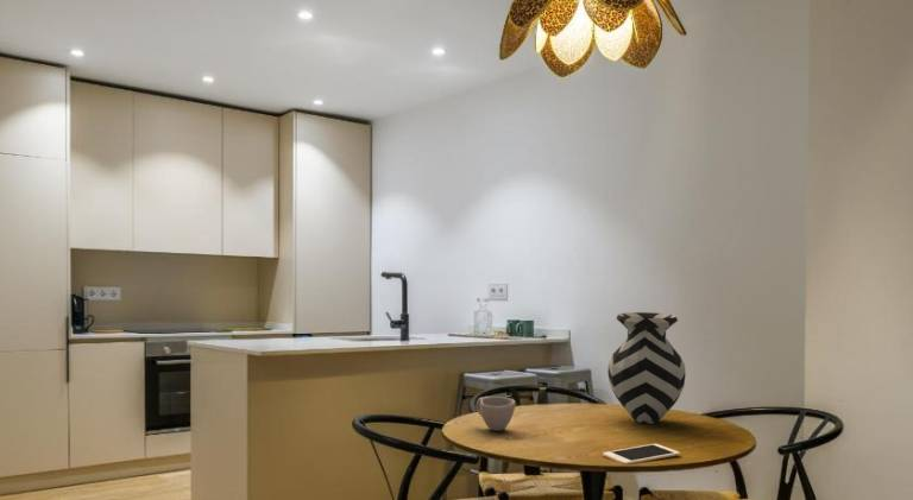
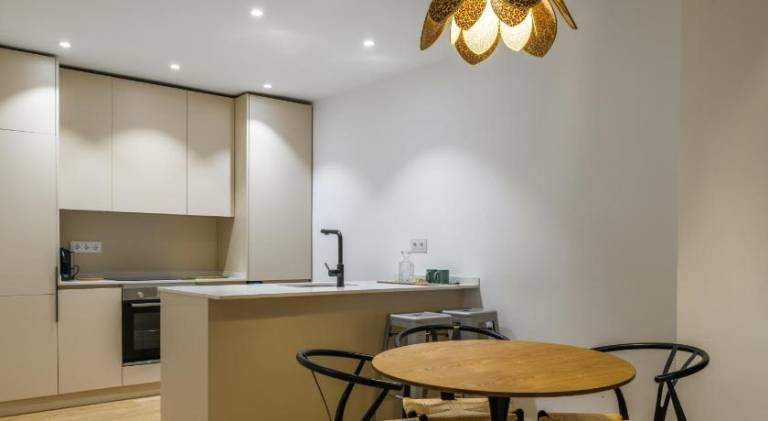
- cup [476,395,517,432]
- cell phone [602,443,681,466]
- vase [606,311,687,425]
